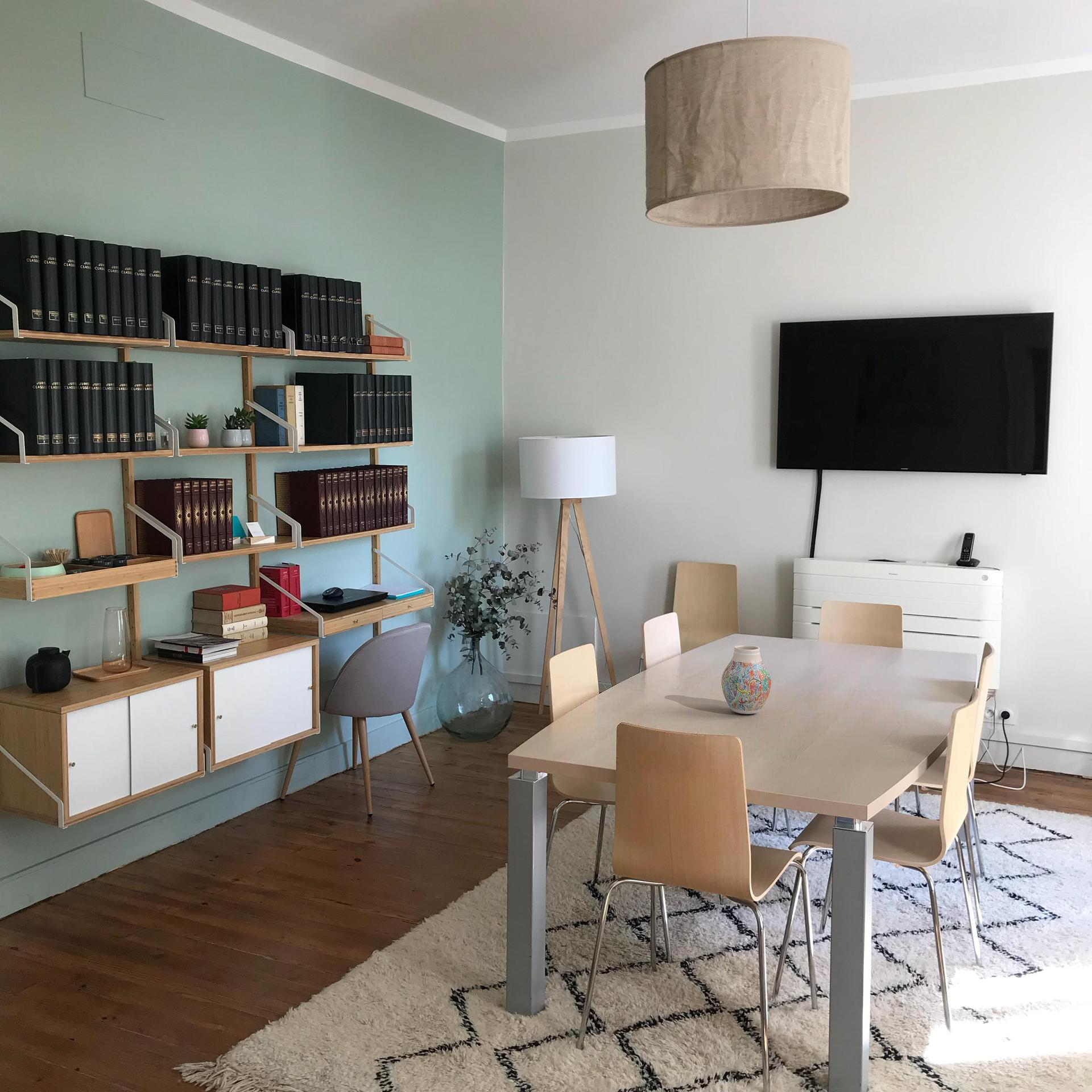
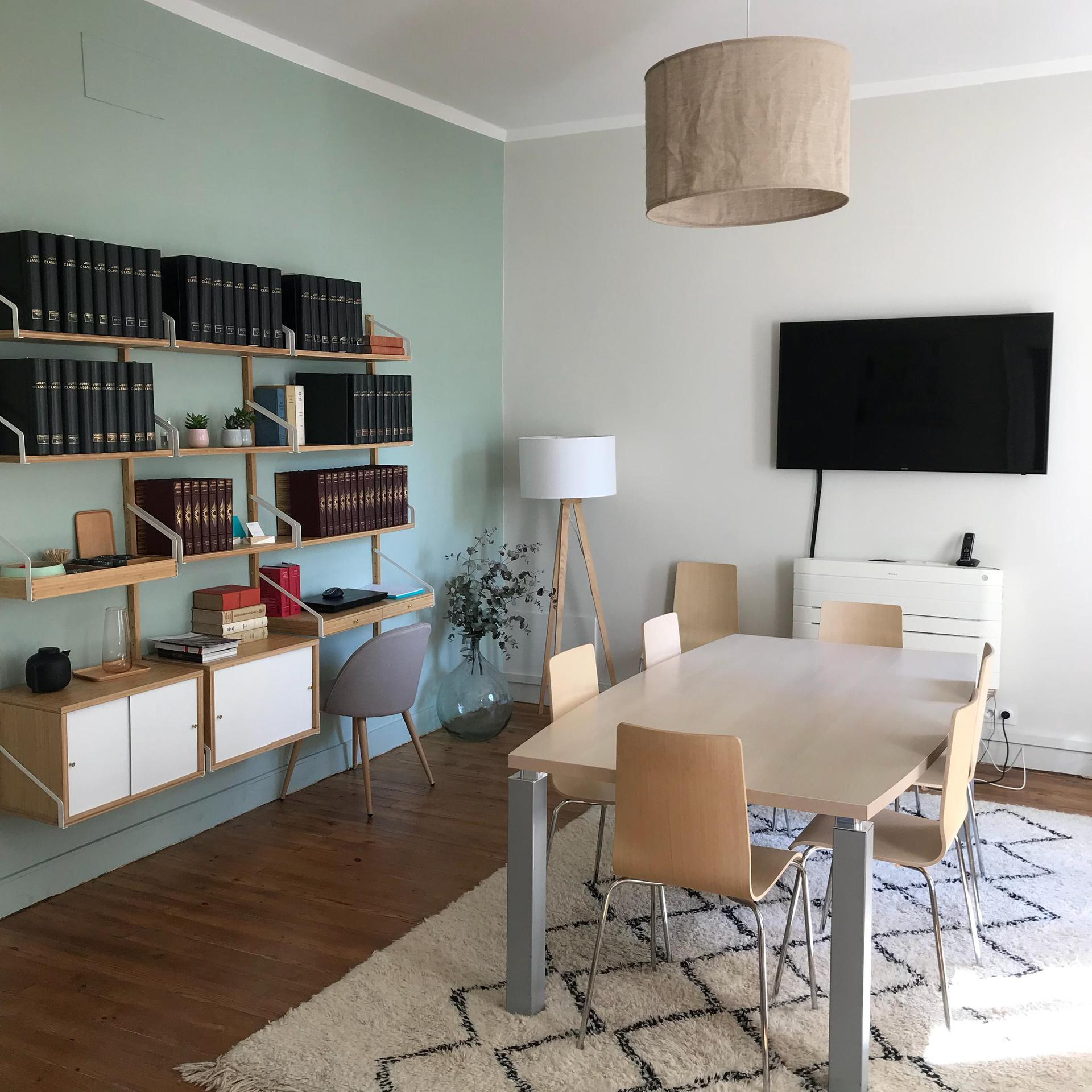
- vase [721,644,772,714]
